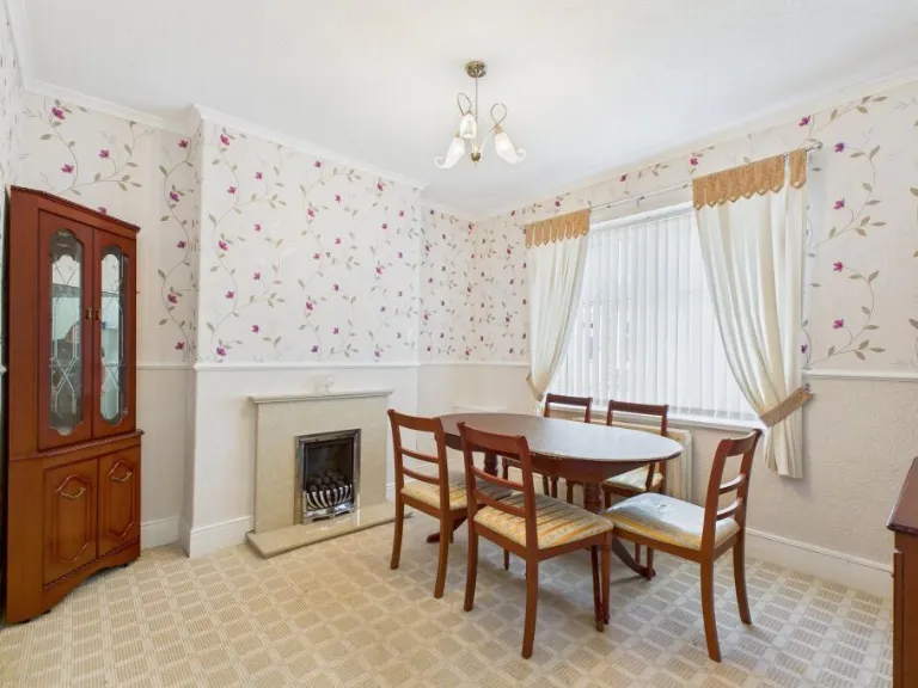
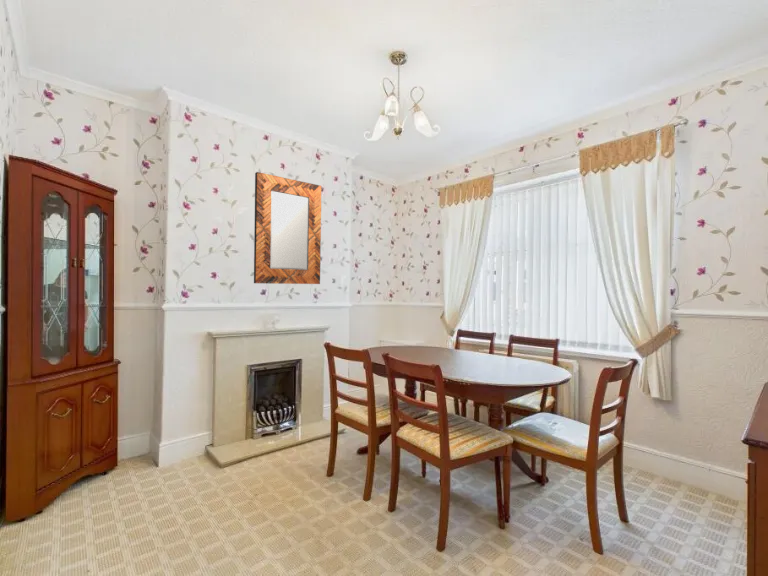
+ home mirror [253,171,322,285]
